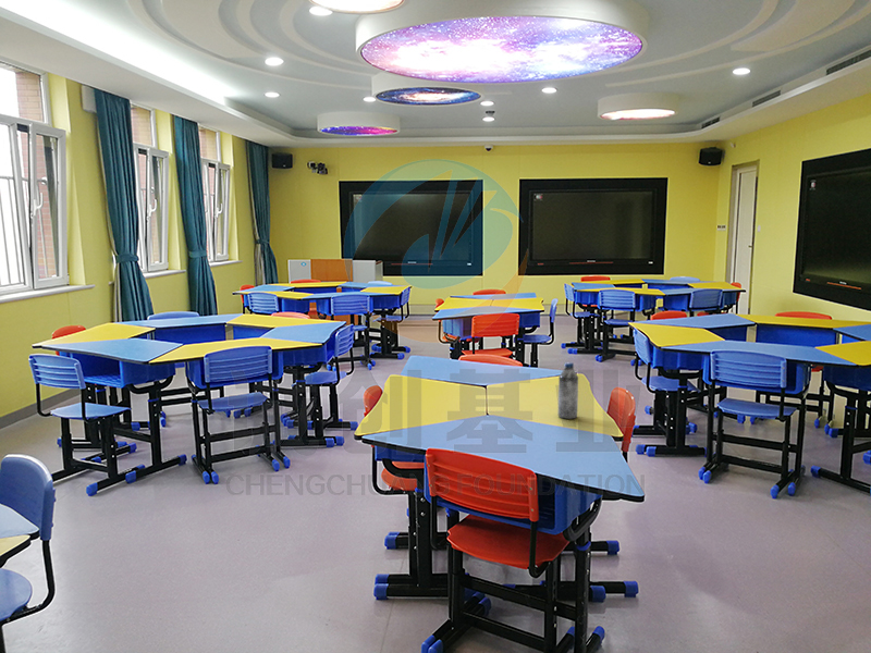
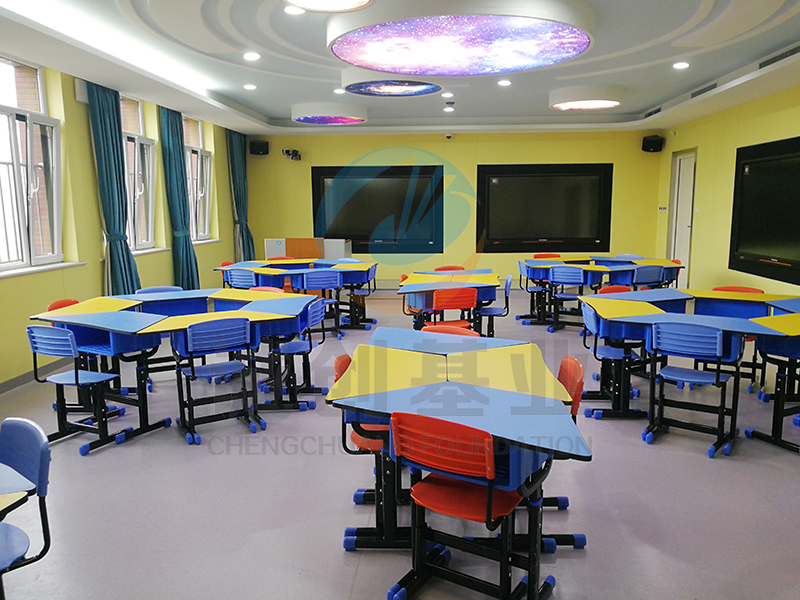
- water bottle [557,361,579,420]
